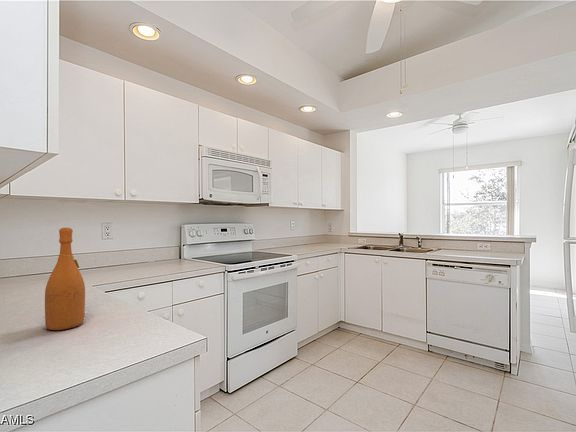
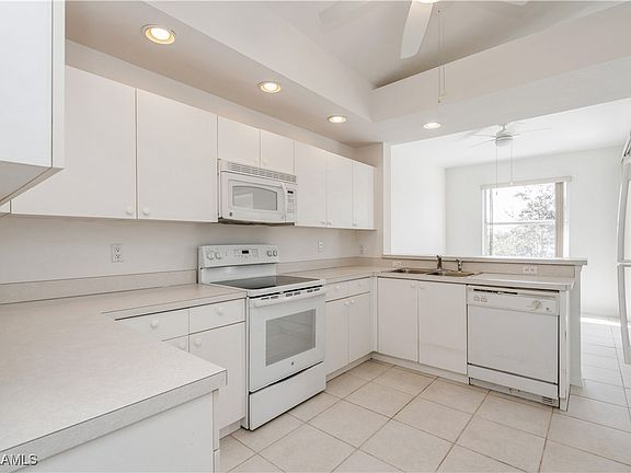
- wine bottle [44,227,86,331]
